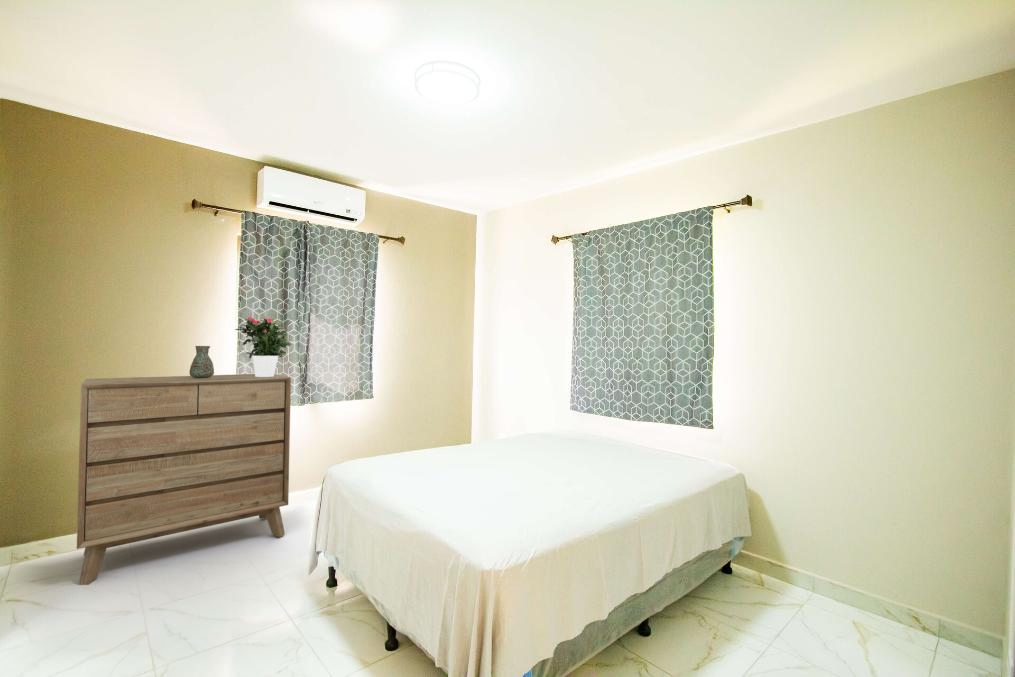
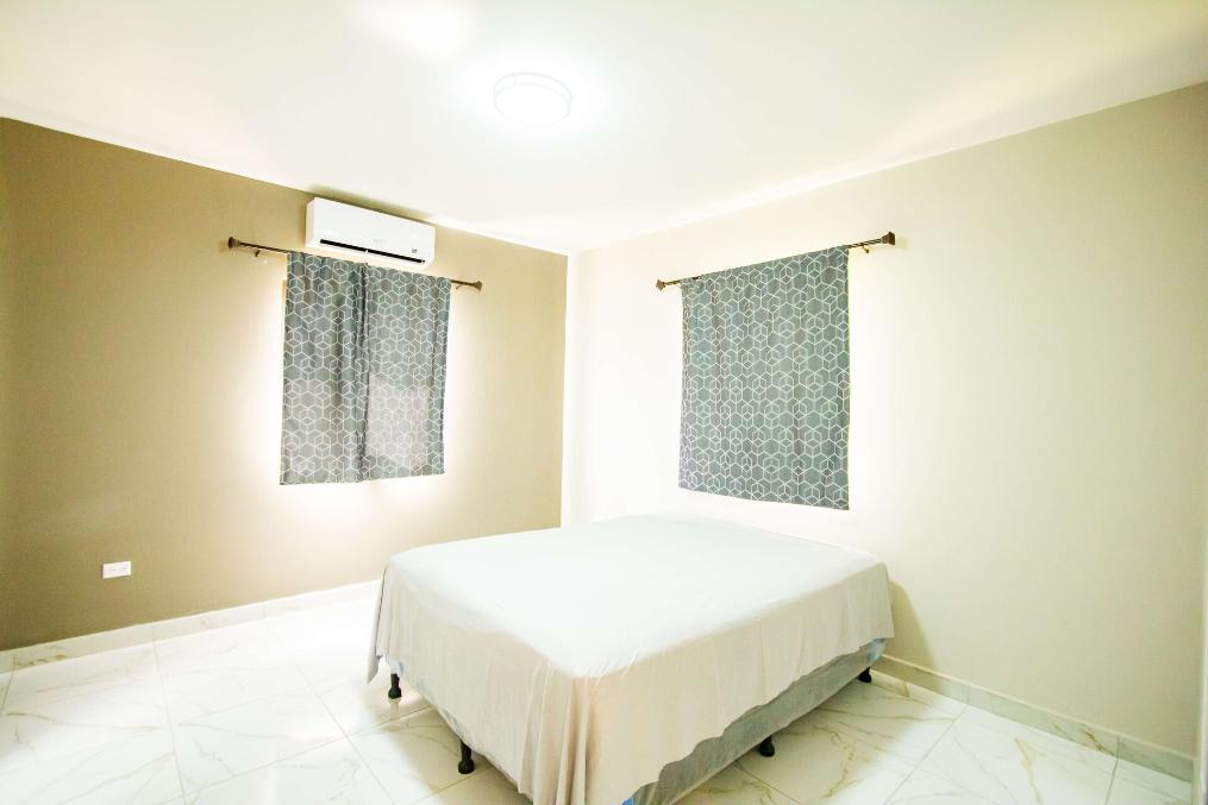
- potted flower [234,315,292,377]
- decorative vase [188,345,215,378]
- dresser [76,373,292,586]
